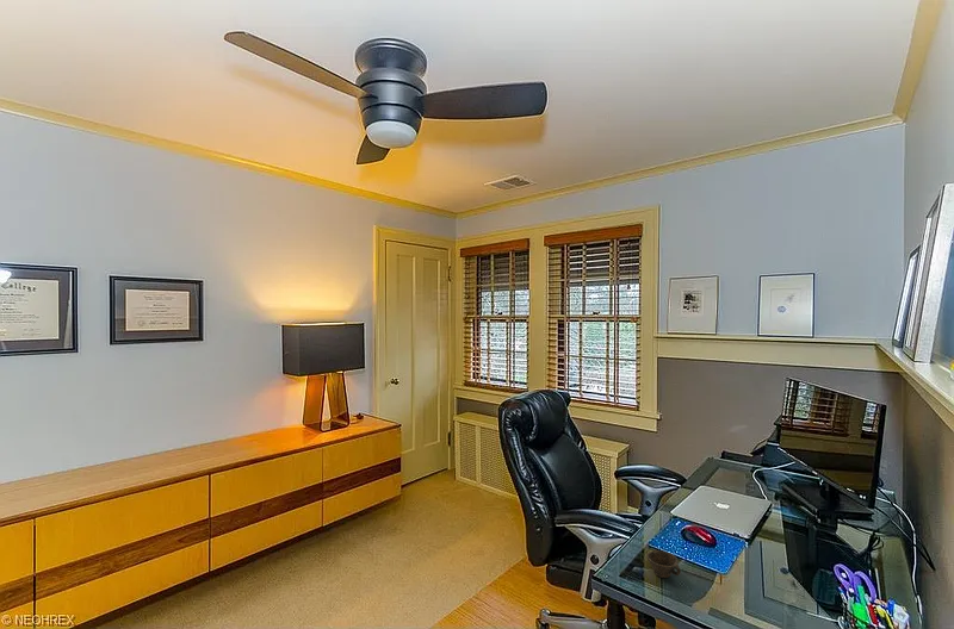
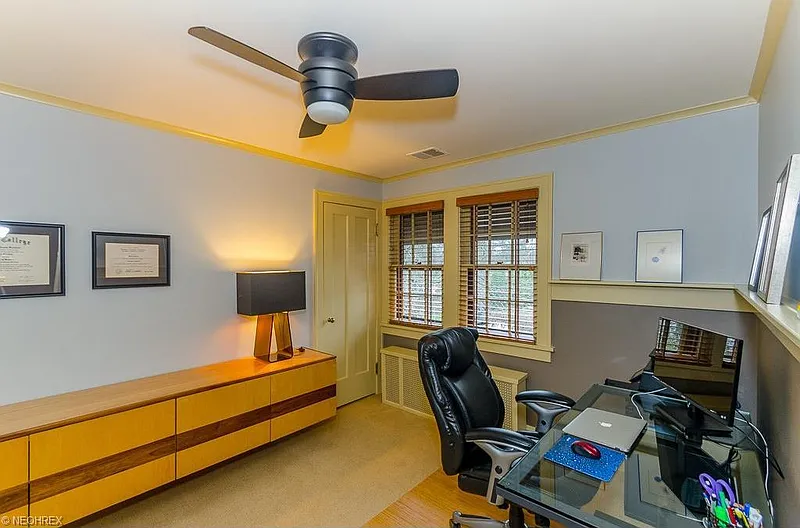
- cup [645,550,682,579]
